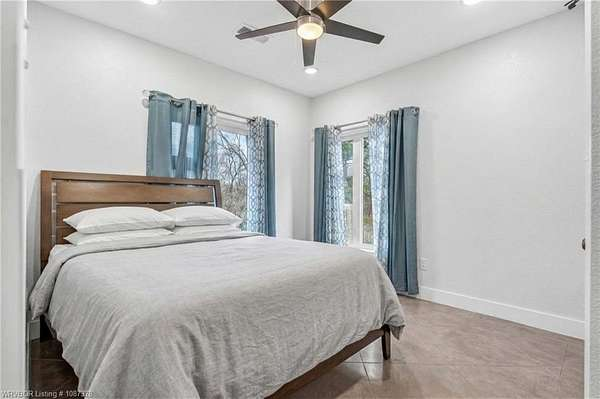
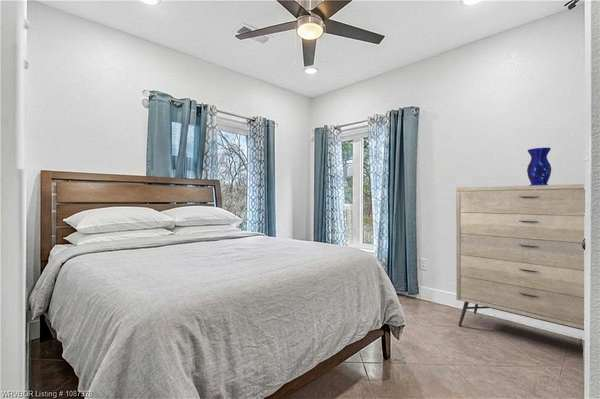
+ dresser [455,183,585,331]
+ vase [526,147,552,186]
